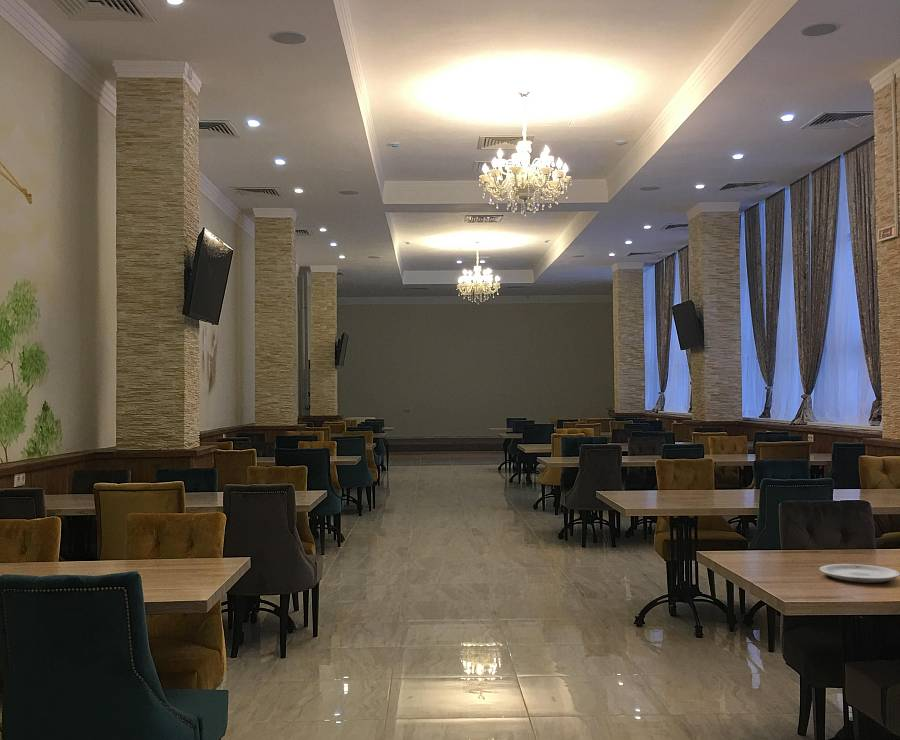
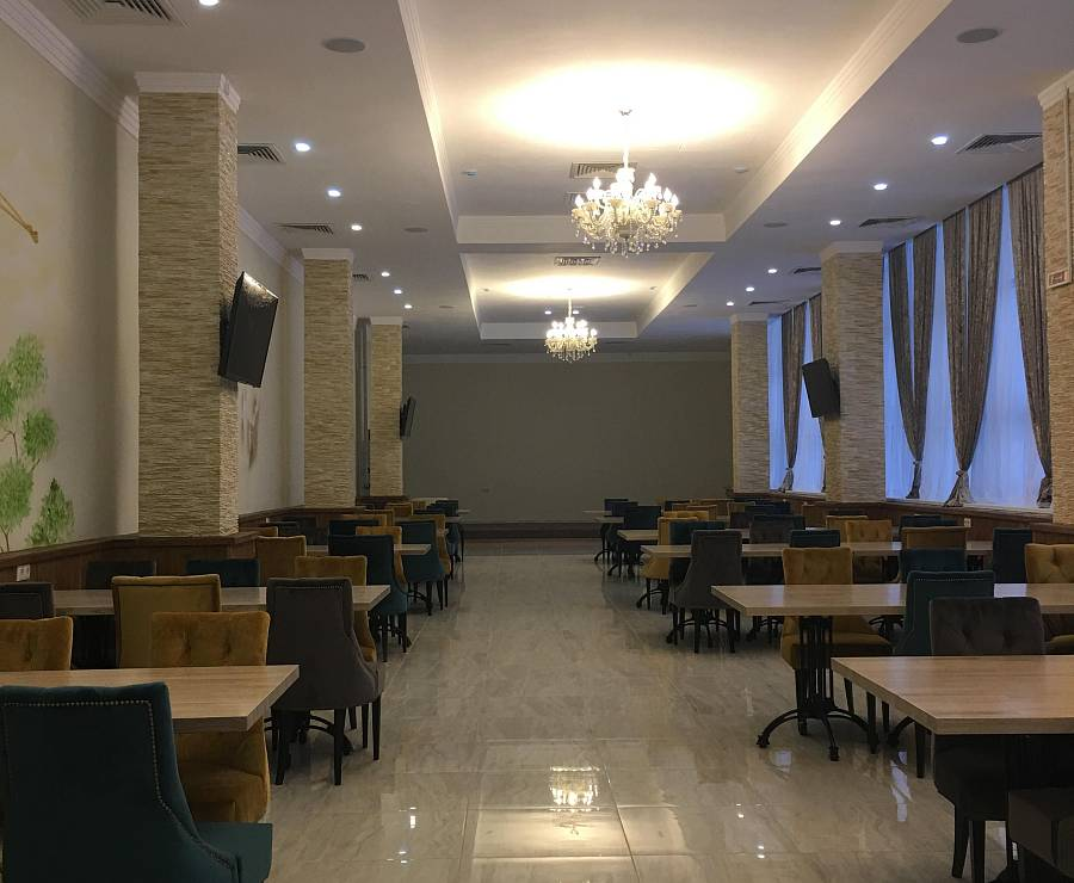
- plate [819,563,900,584]
